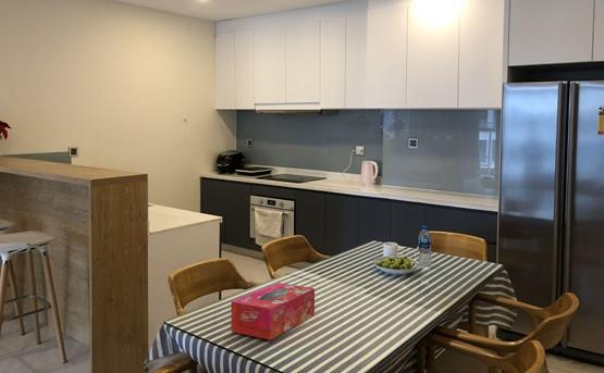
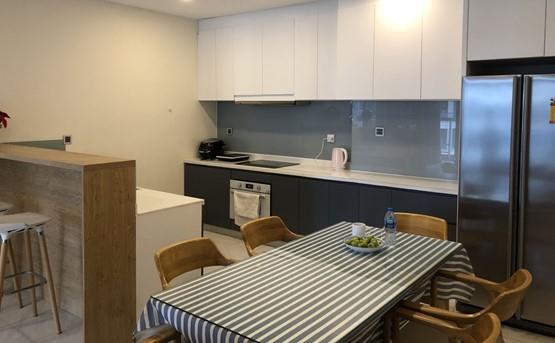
- tissue box [230,282,316,341]
